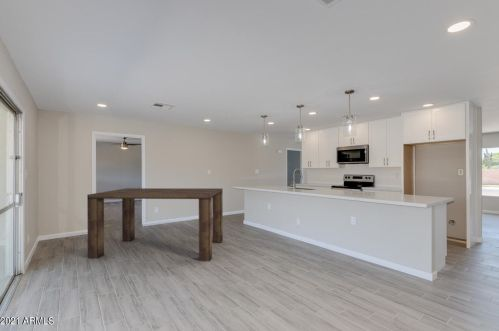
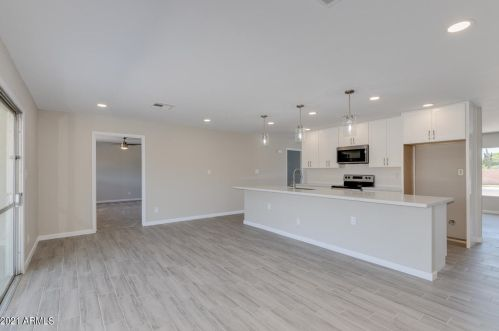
- dining table [86,187,224,262]
